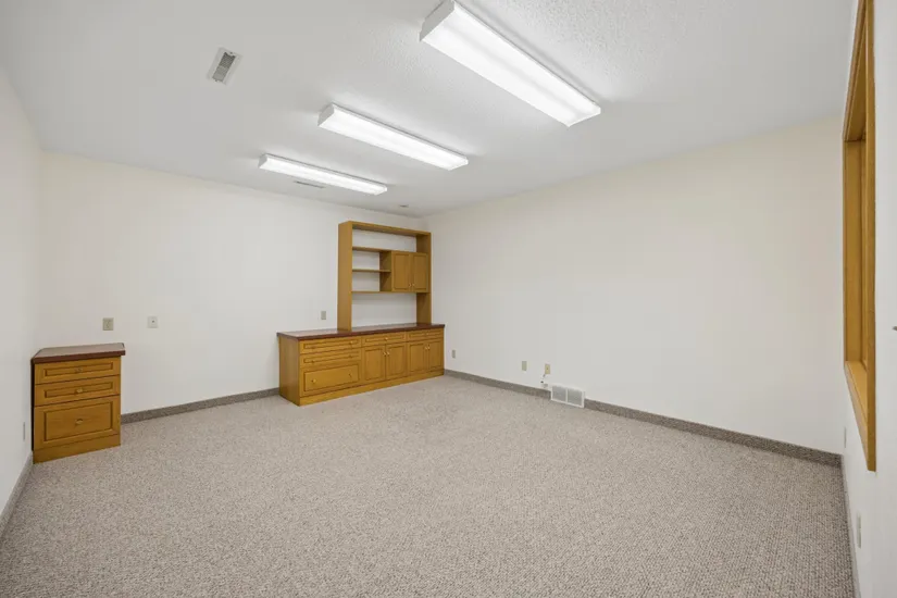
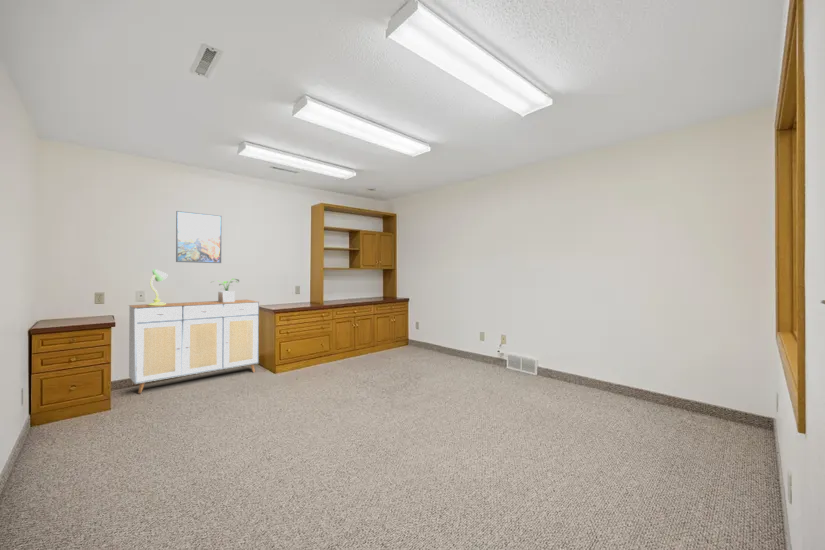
+ table lamp [148,268,168,306]
+ potted plant [211,278,240,302]
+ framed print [175,210,223,264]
+ sideboard [127,299,260,395]
